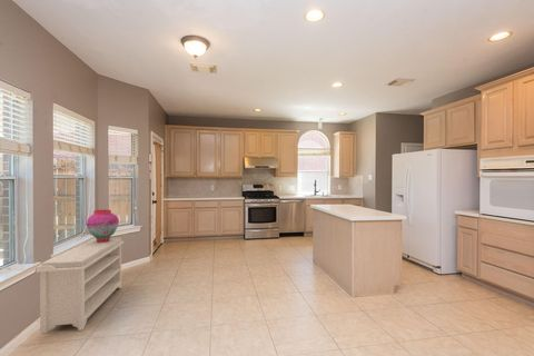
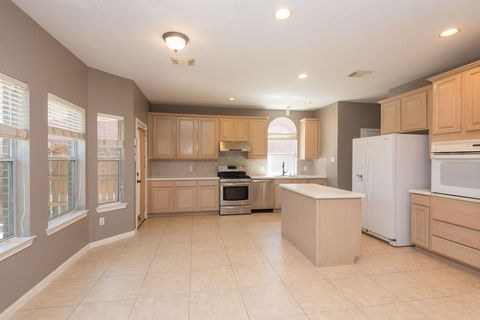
- bench [34,237,125,335]
- lantern [85,209,120,243]
